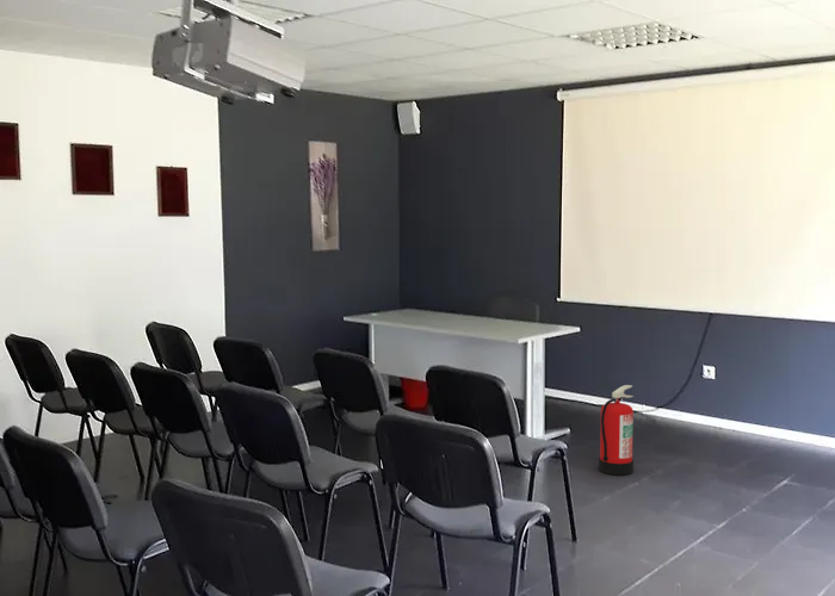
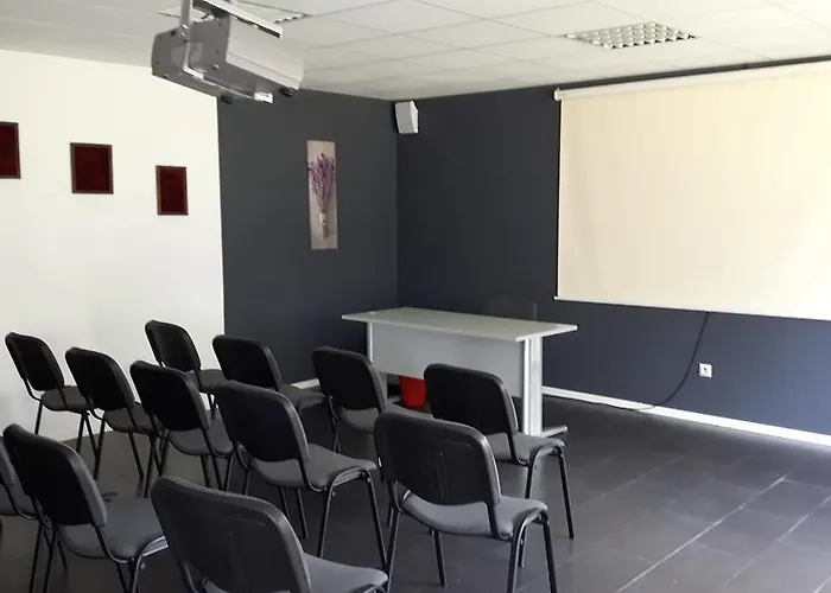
- fire extinguisher [598,384,635,477]
